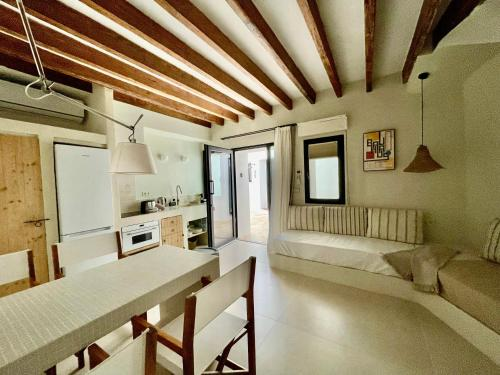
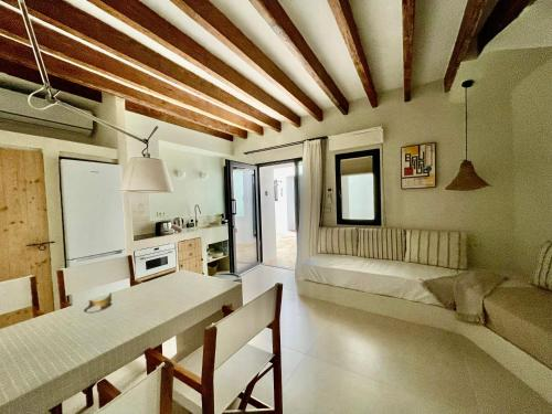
+ banana [83,291,114,315]
